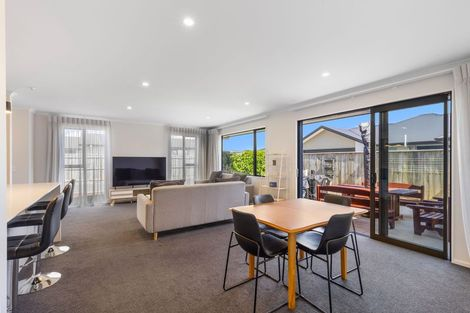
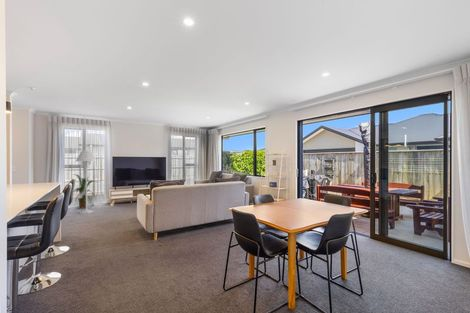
+ house plant [72,173,97,210]
+ floor lamp [75,150,97,215]
